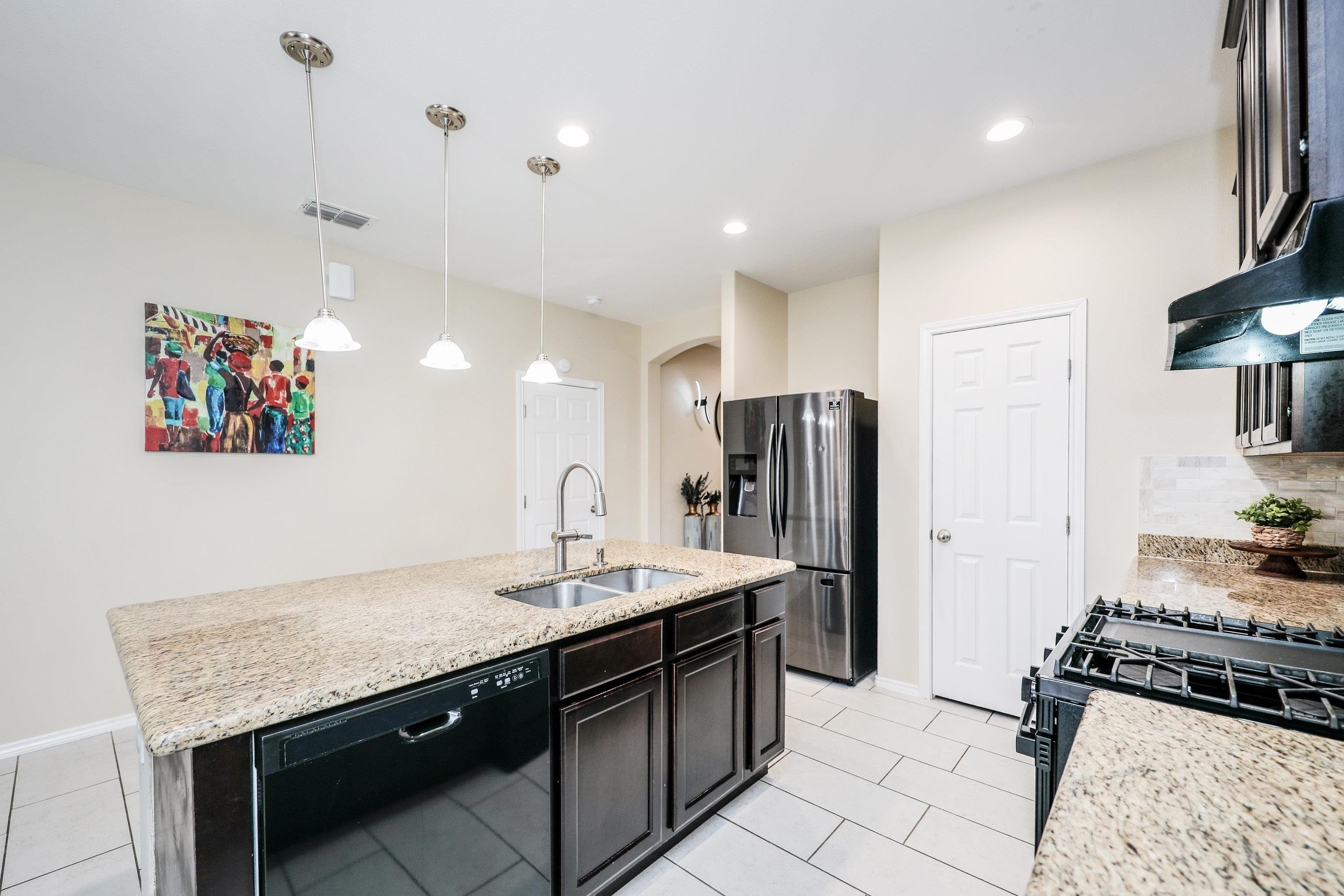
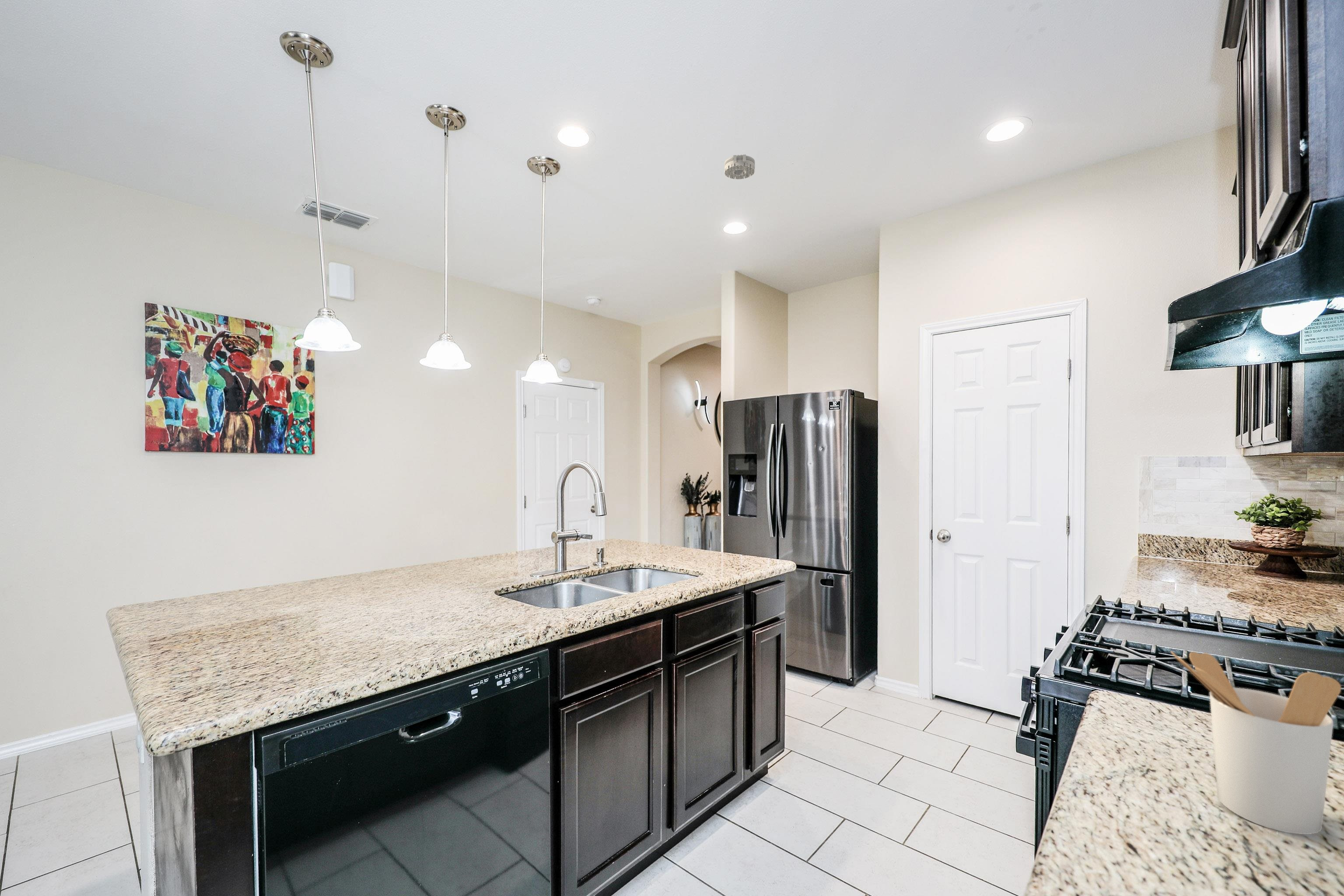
+ smoke detector [724,154,755,180]
+ utensil holder [1170,651,1342,835]
